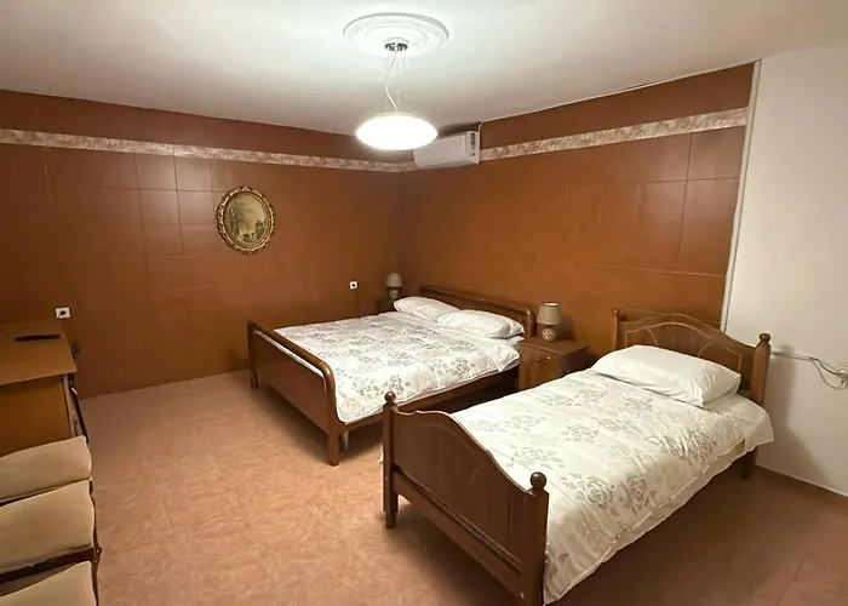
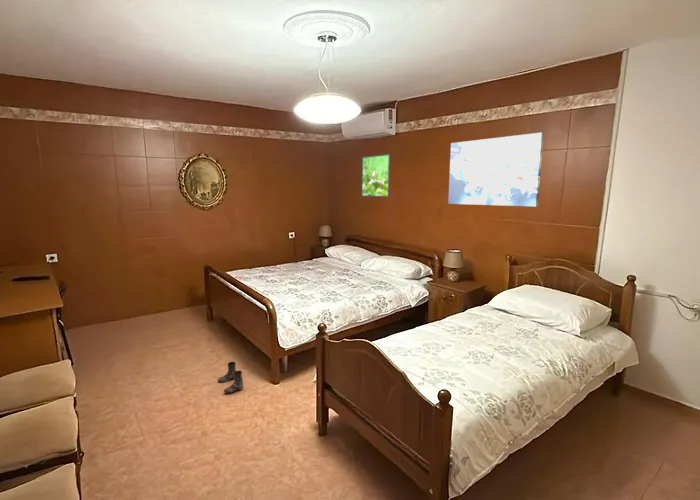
+ wall art [447,132,545,207]
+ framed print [361,153,391,198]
+ boots [217,361,244,394]
